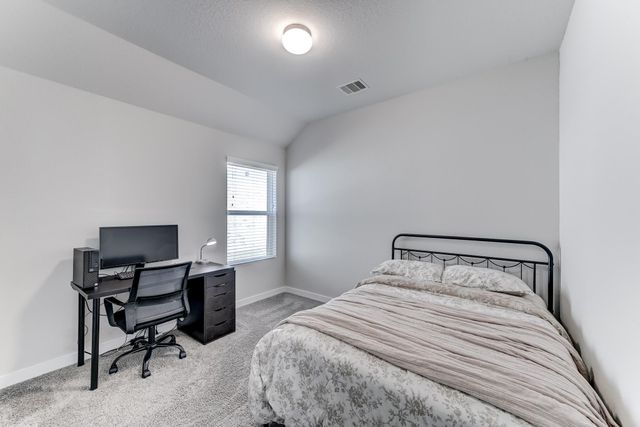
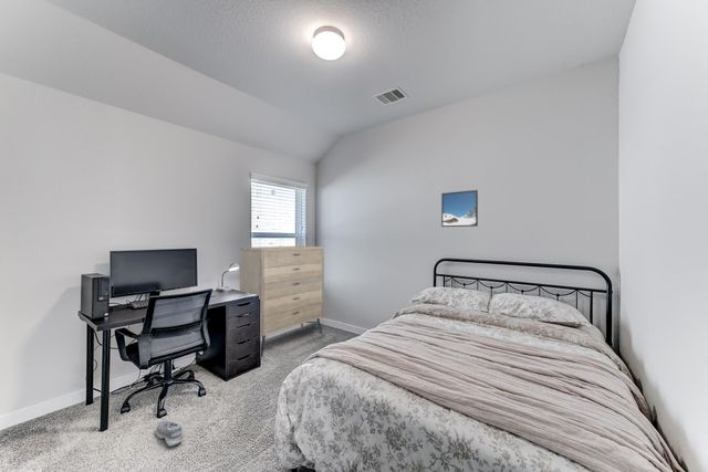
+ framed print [440,189,479,228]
+ shoe [155,420,184,448]
+ dresser [239,245,325,357]
